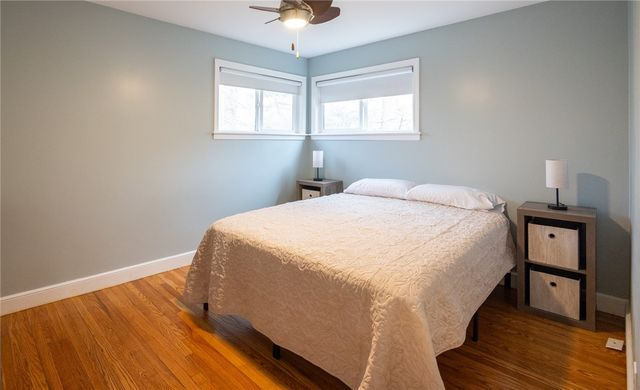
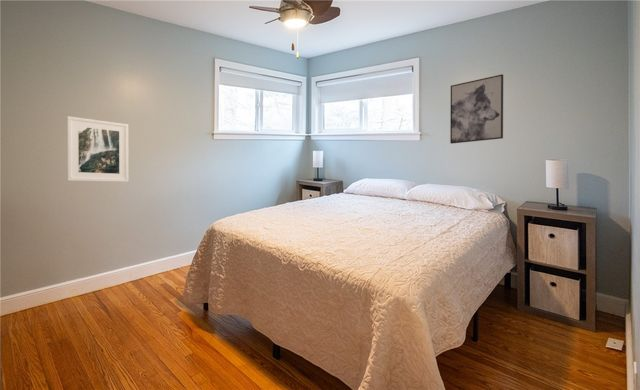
+ wall art [449,73,504,145]
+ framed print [66,115,129,183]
